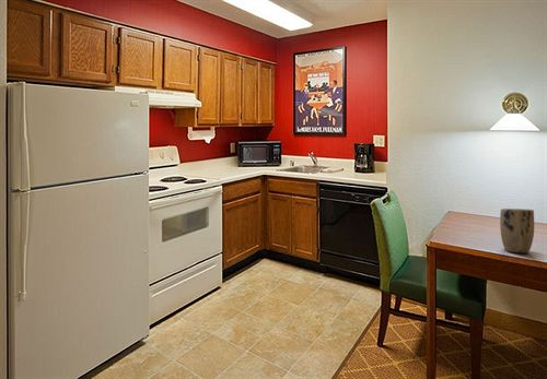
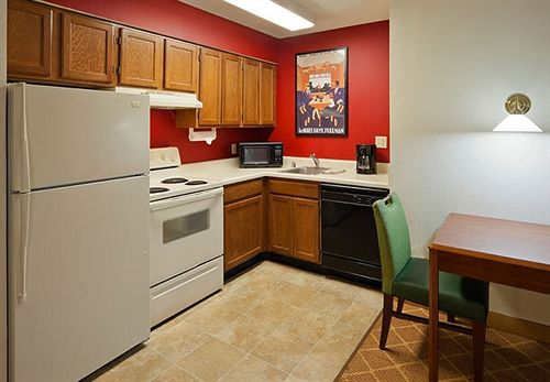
- plant pot [499,208,535,254]
